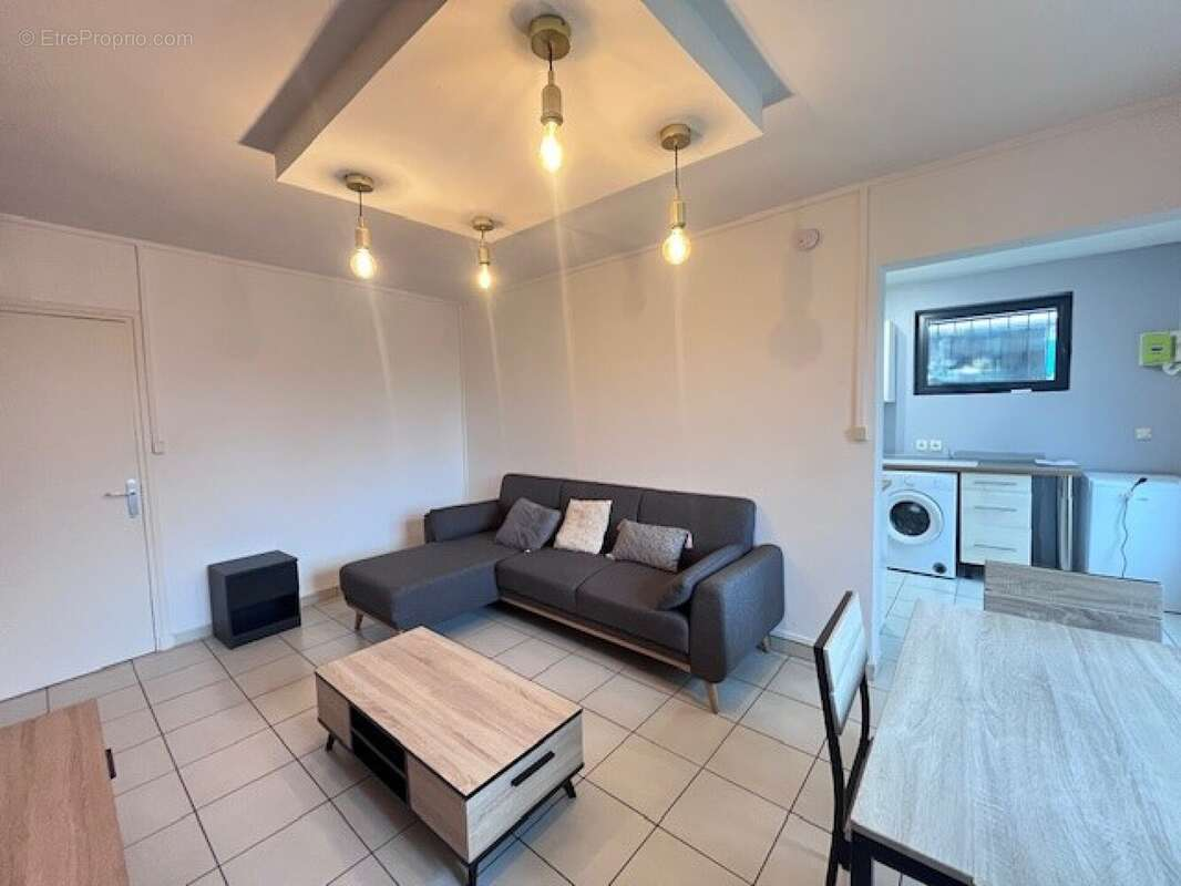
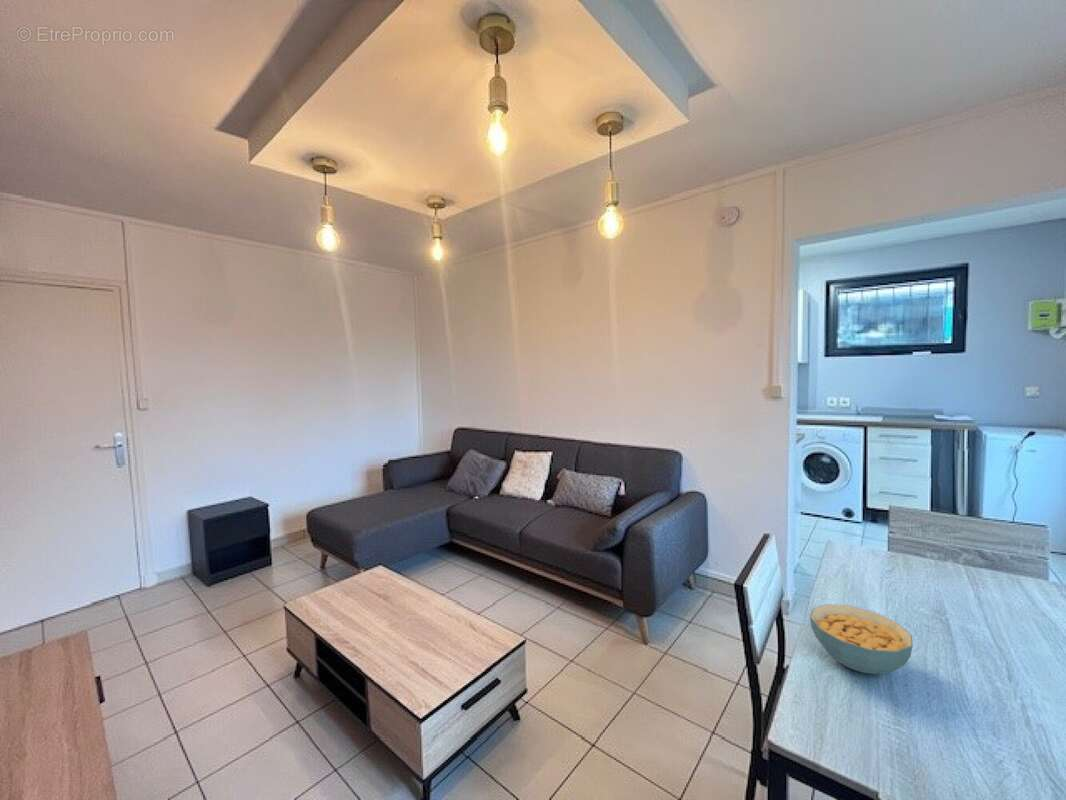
+ cereal bowl [809,603,914,675]
